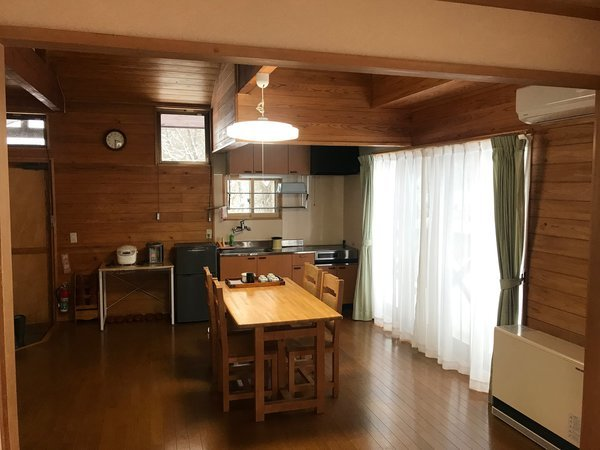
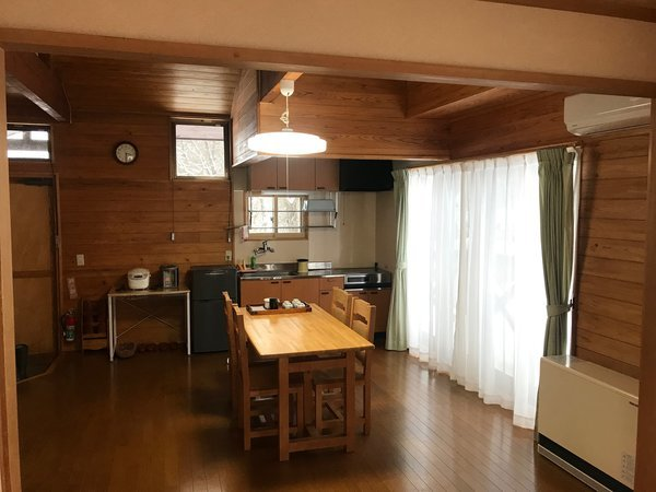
+ basket [115,339,138,359]
